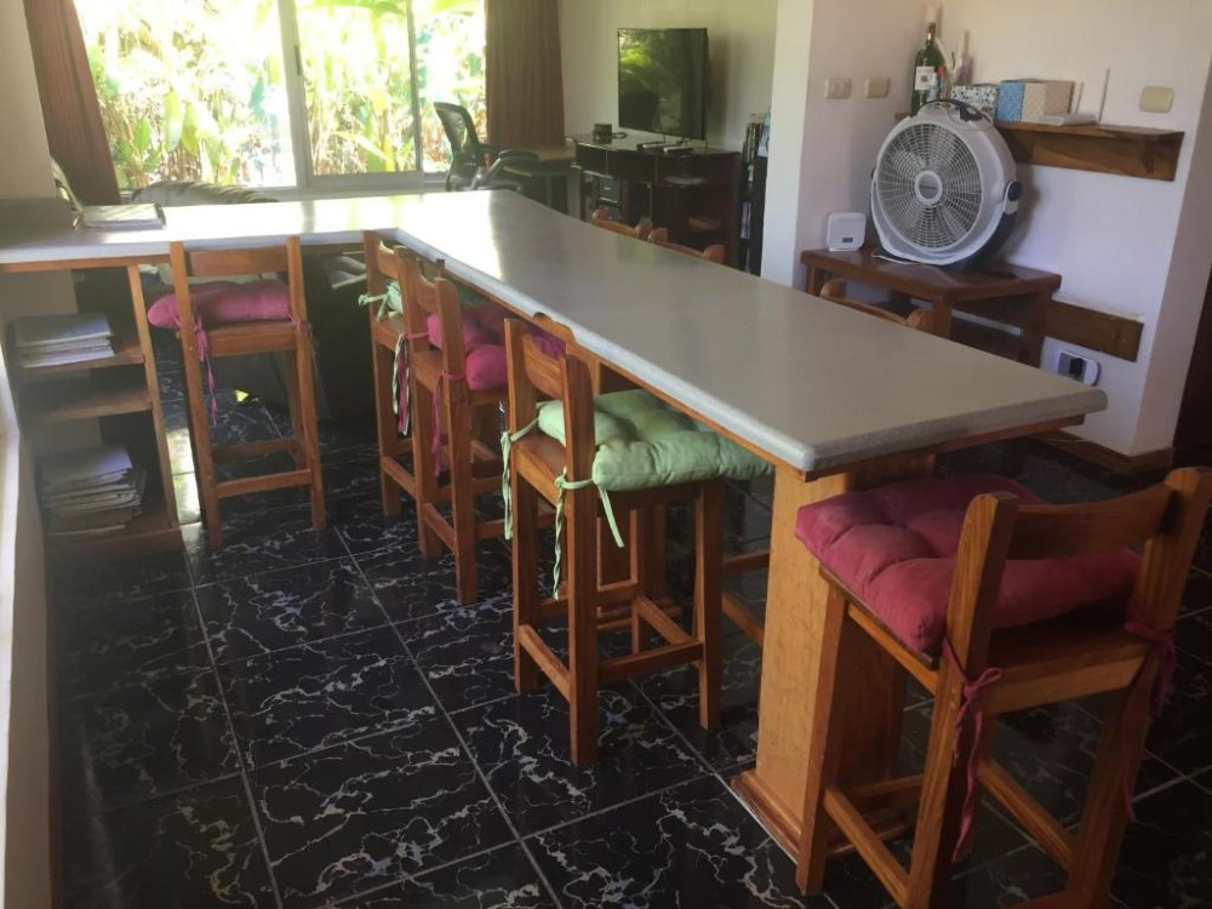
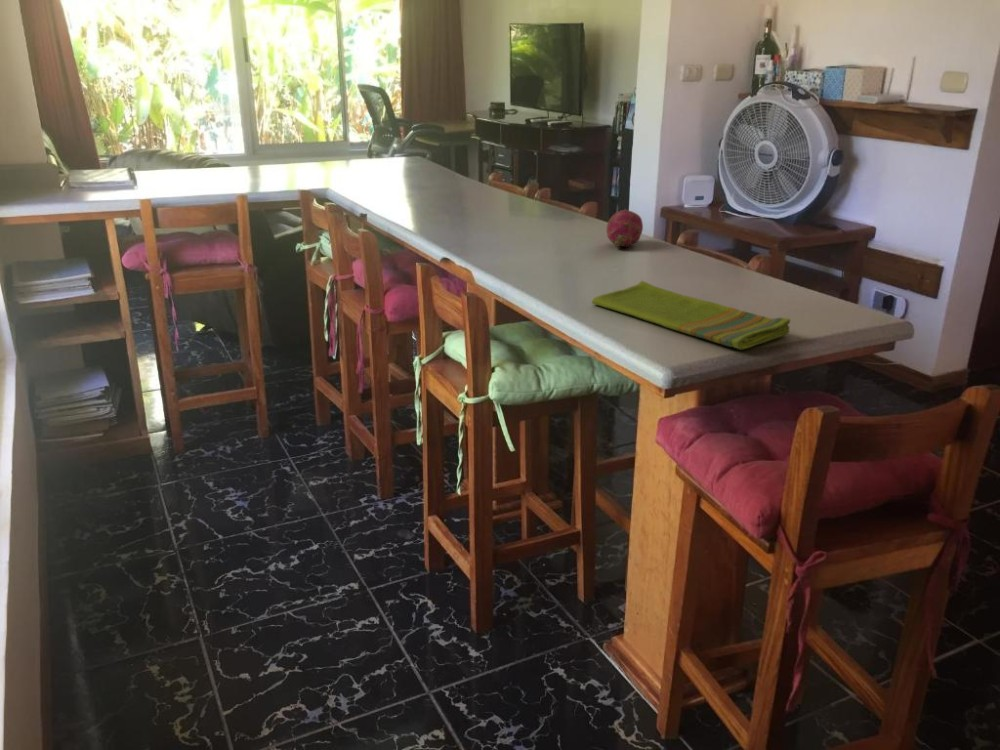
+ dish towel [591,280,791,351]
+ fruit [606,208,644,249]
